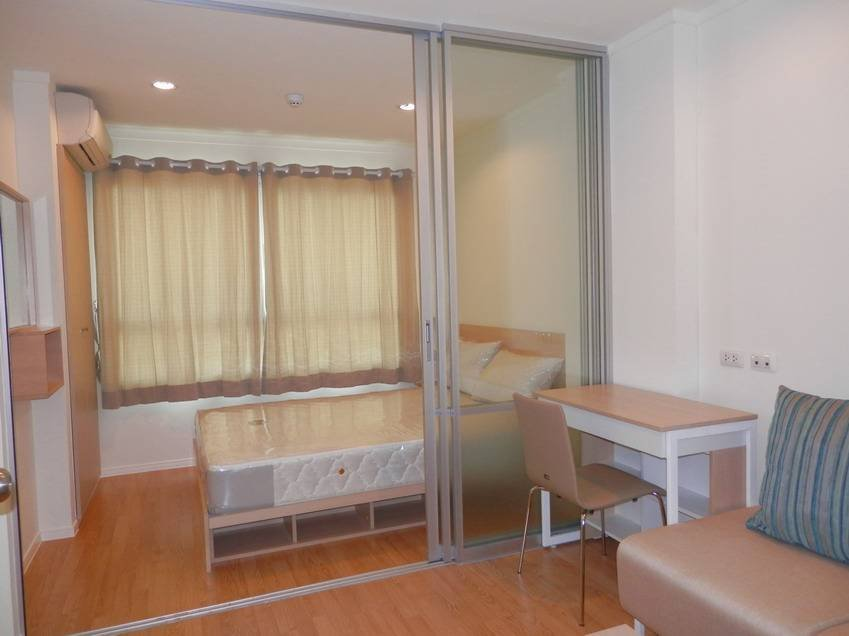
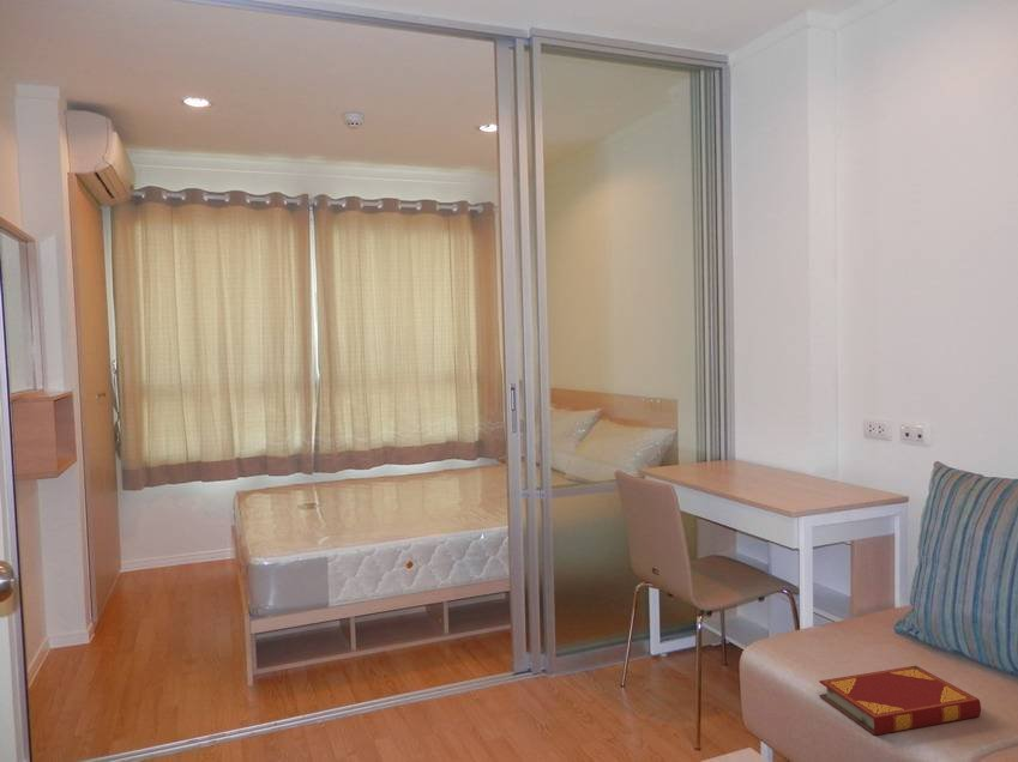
+ hardback book [818,665,982,737]
